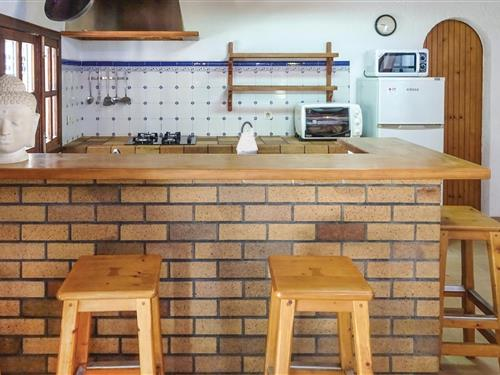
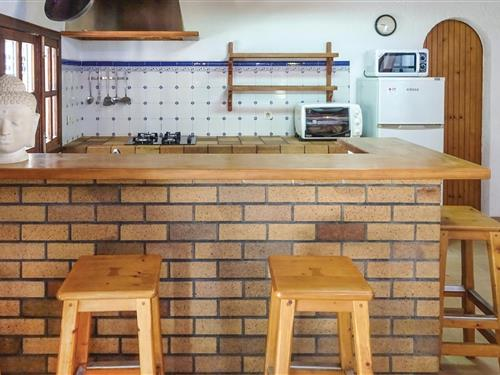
- kettle [235,121,259,155]
